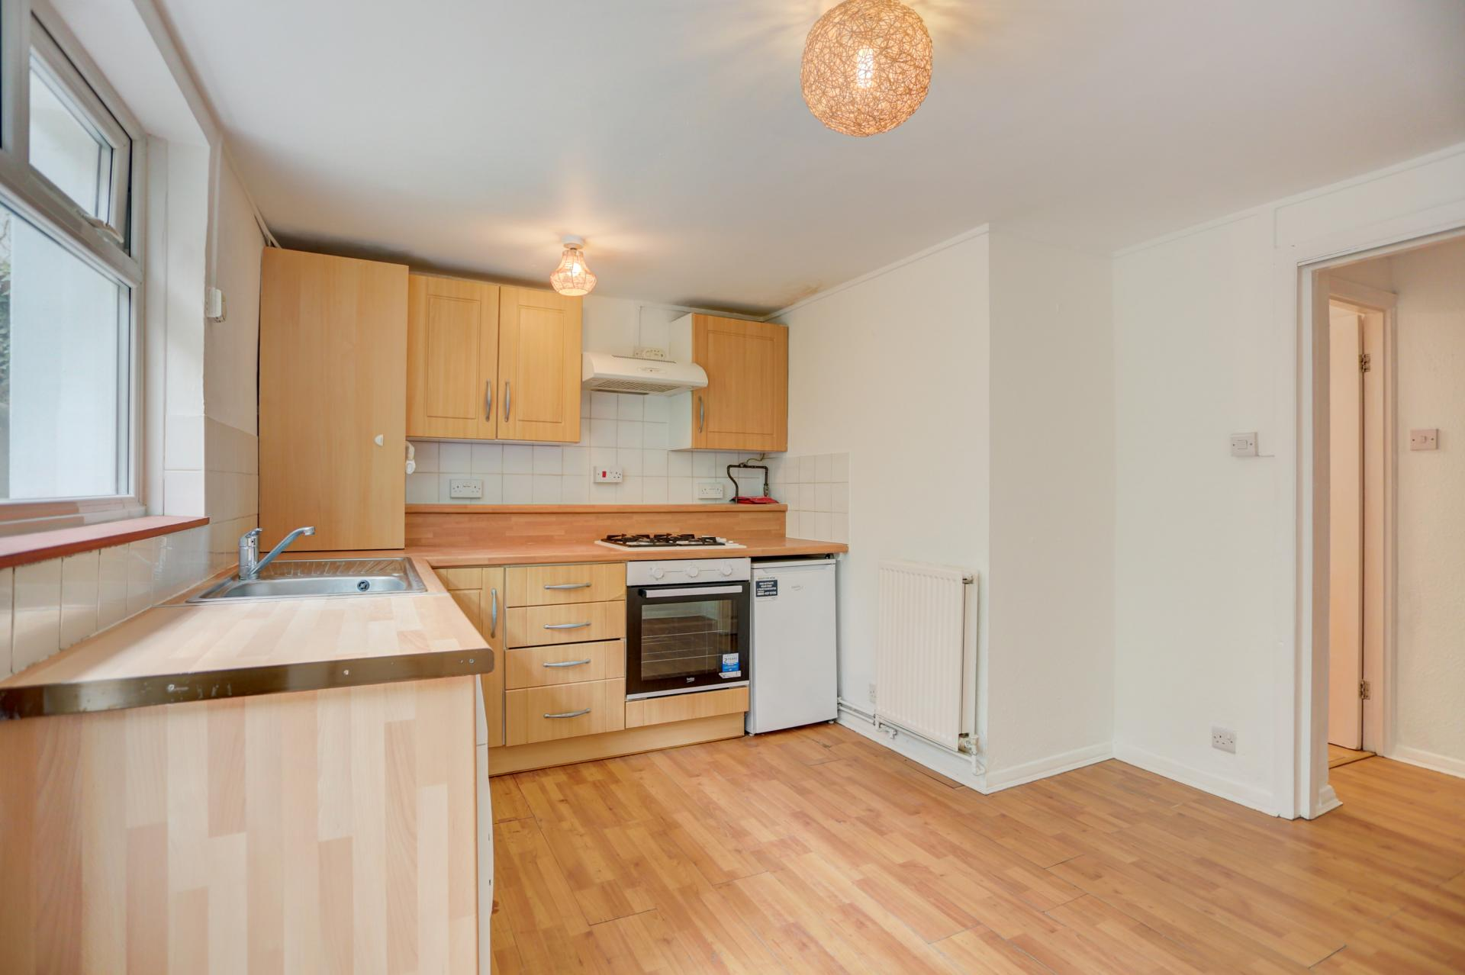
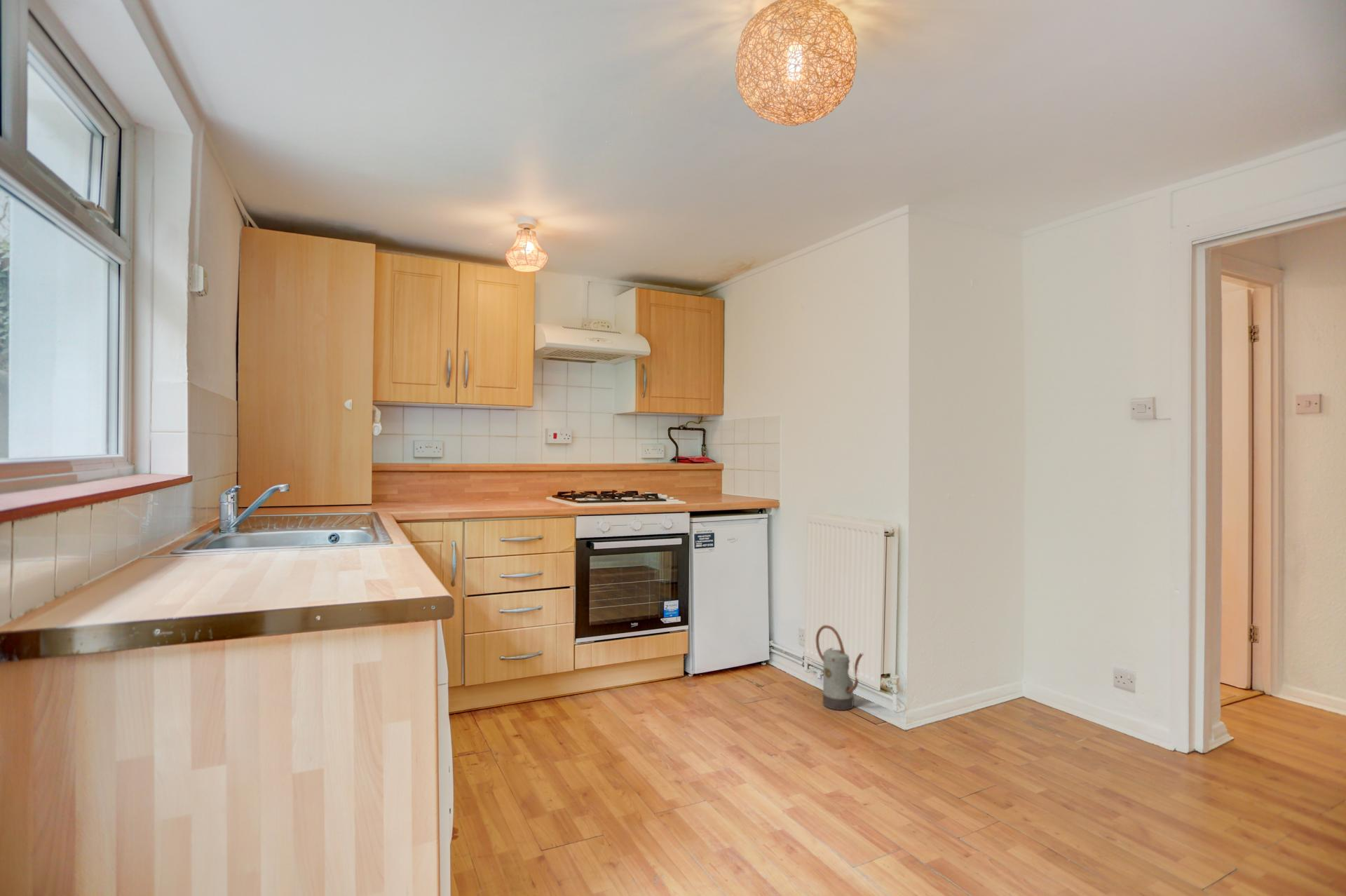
+ watering can [815,625,864,711]
